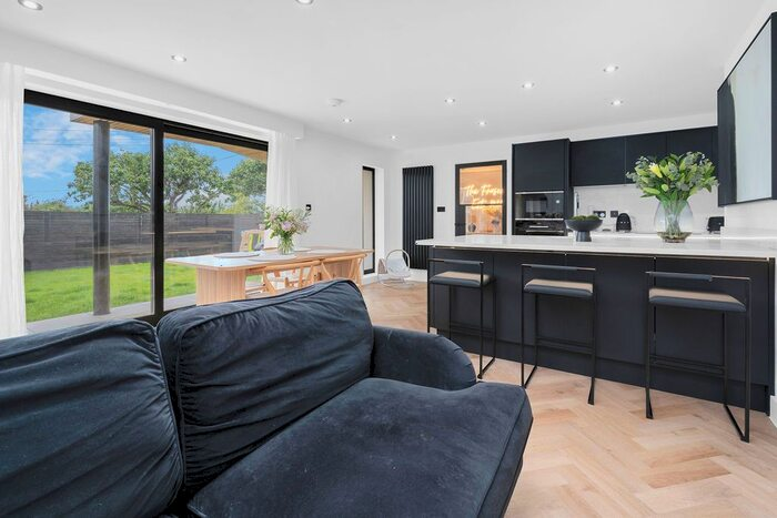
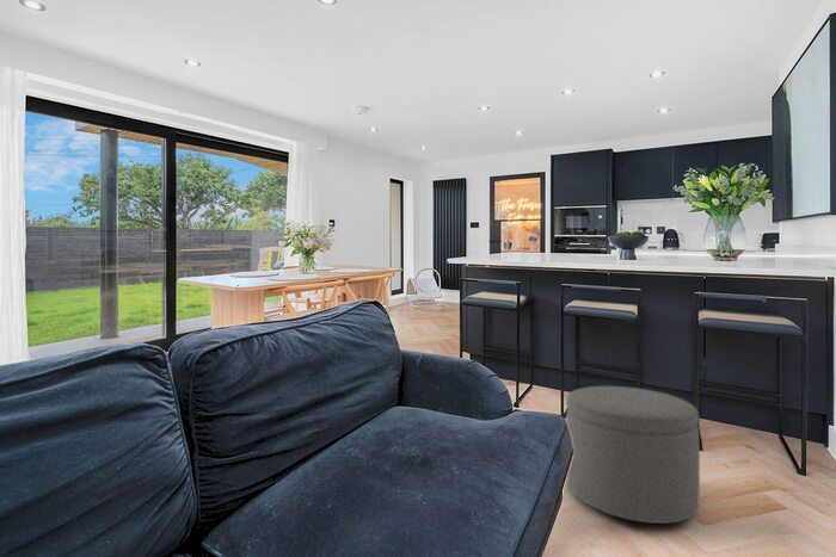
+ ottoman [565,385,701,525]
